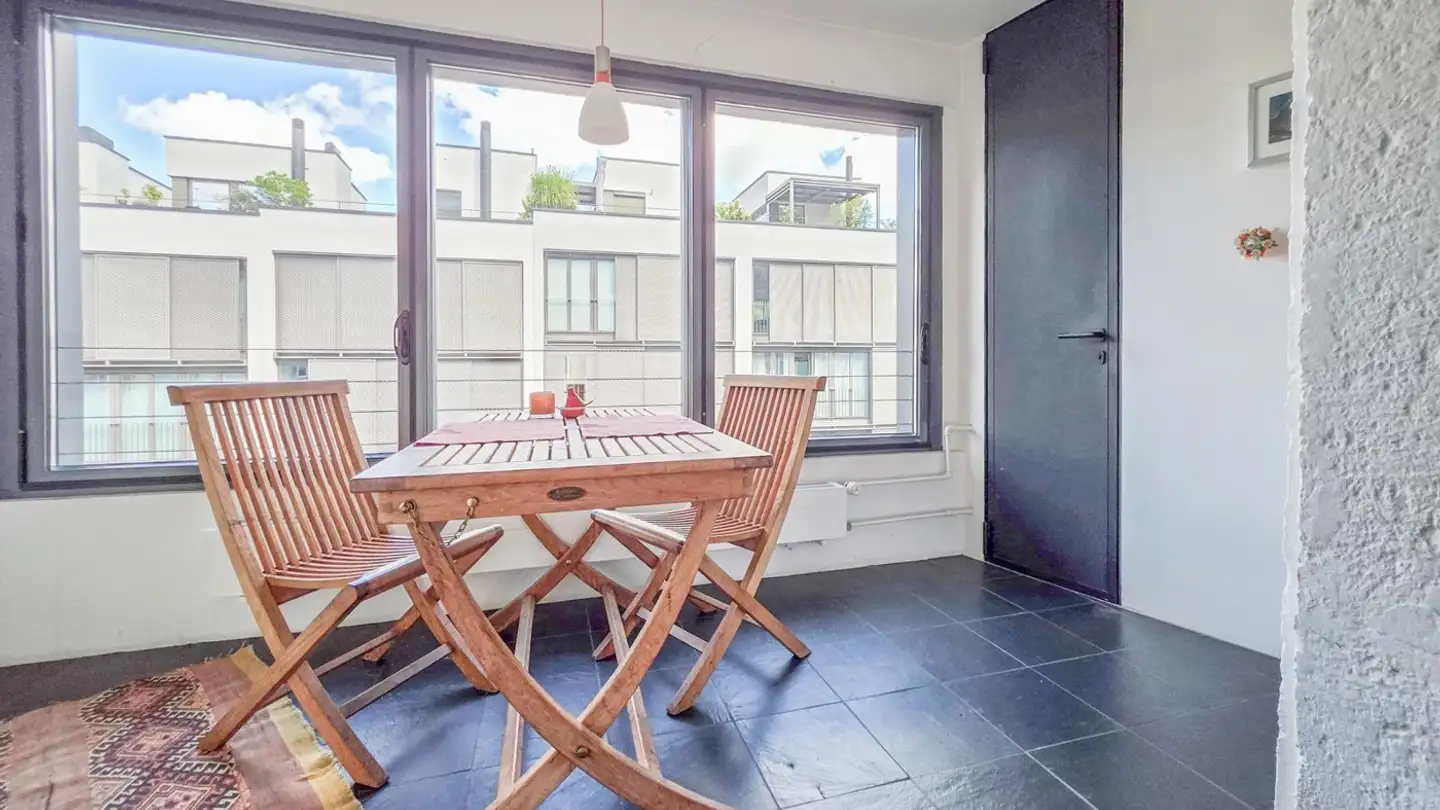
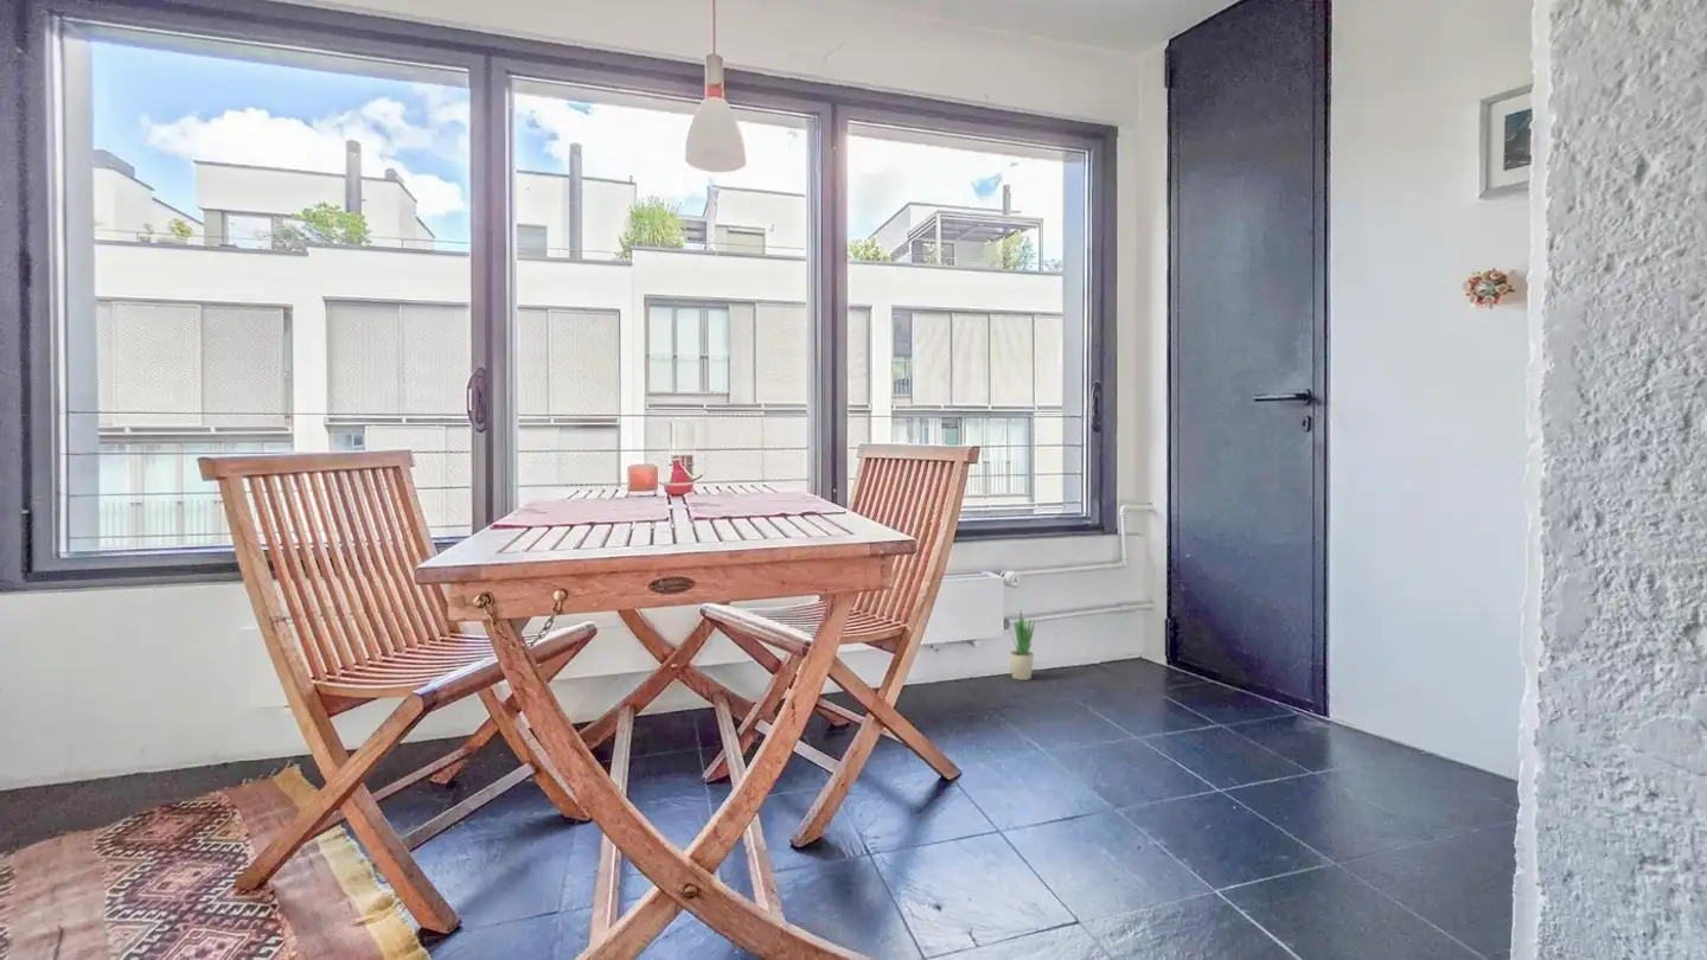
+ potted plant [1008,610,1036,681]
